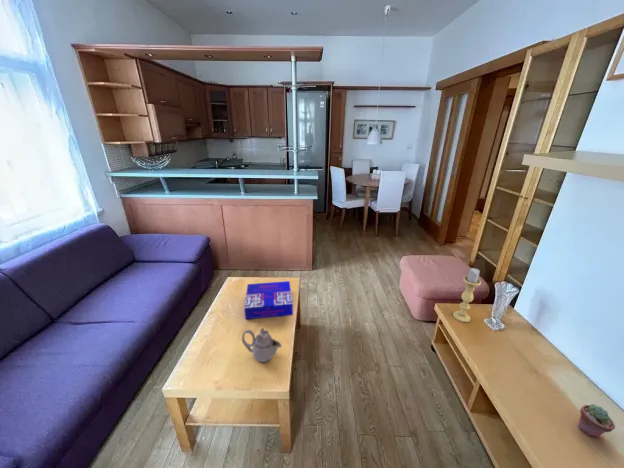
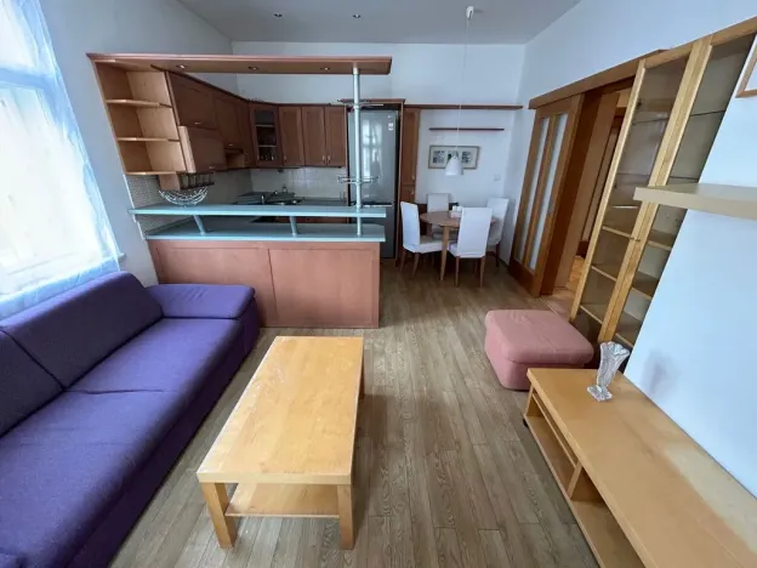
- teapot [241,327,282,363]
- candle holder [452,267,482,323]
- potted succulent [578,403,616,438]
- board game [243,280,294,320]
